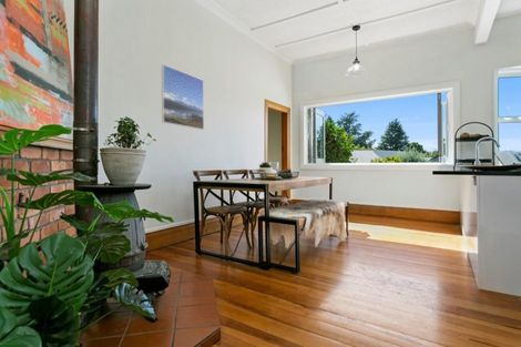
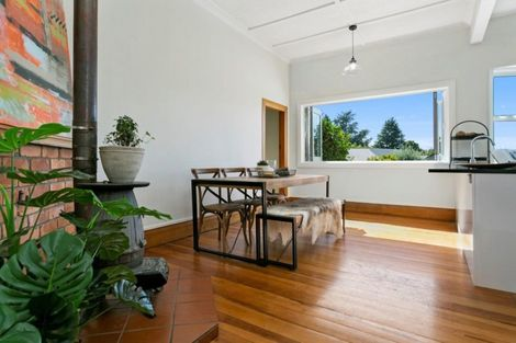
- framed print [161,63,205,131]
